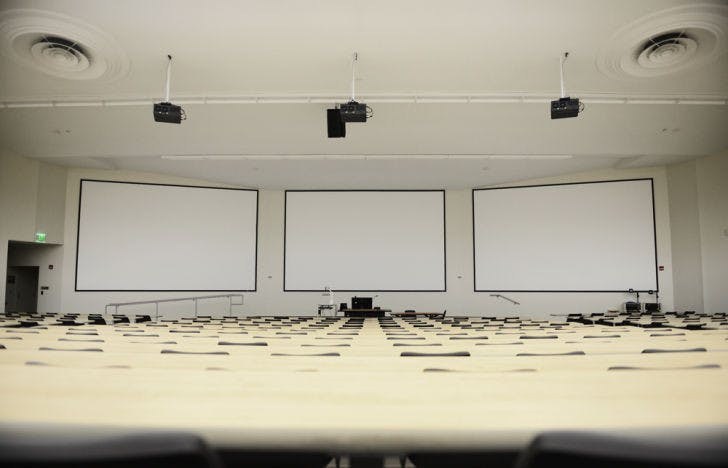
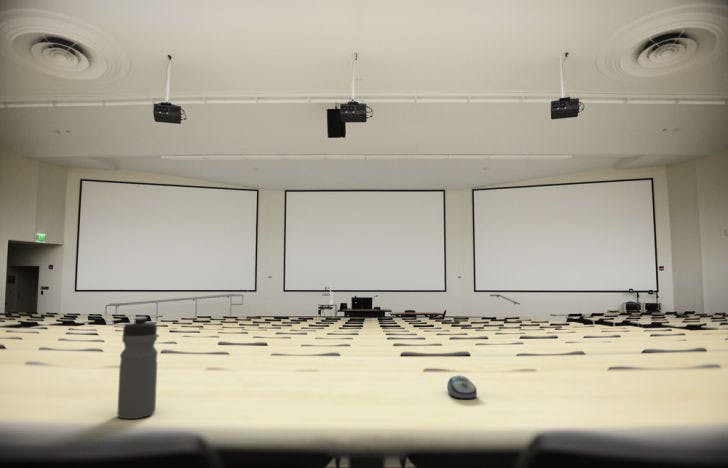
+ water bottle [116,315,159,420]
+ computer mouse [446,375,478,400]
